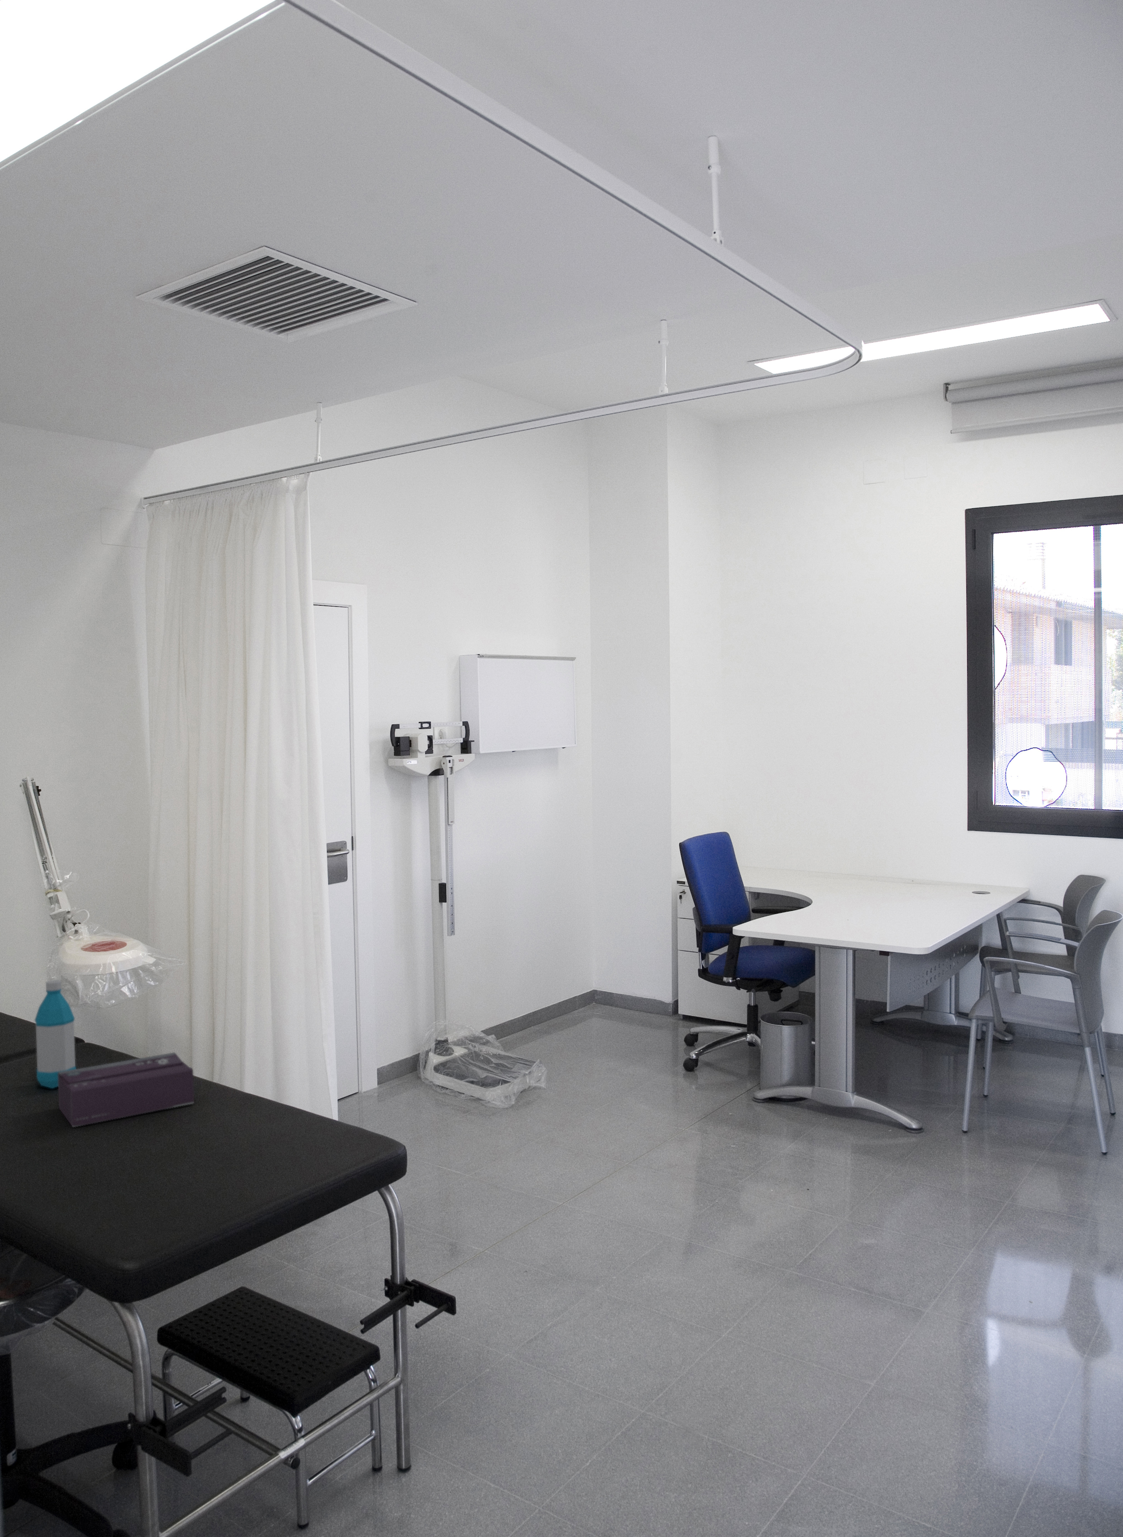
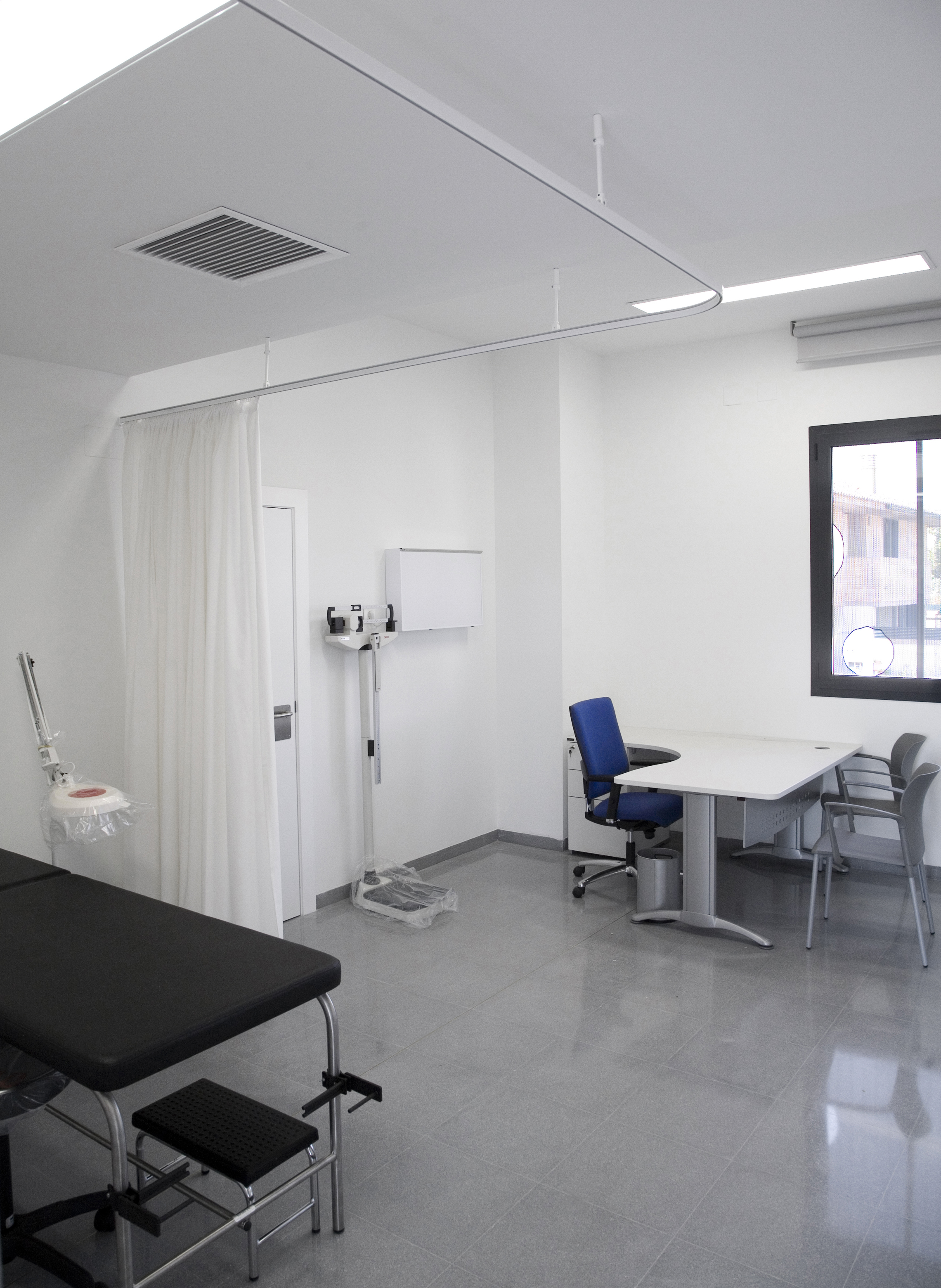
- tissue box [57,1051,195,1128]
- water bottle [33,980,76,1088]
